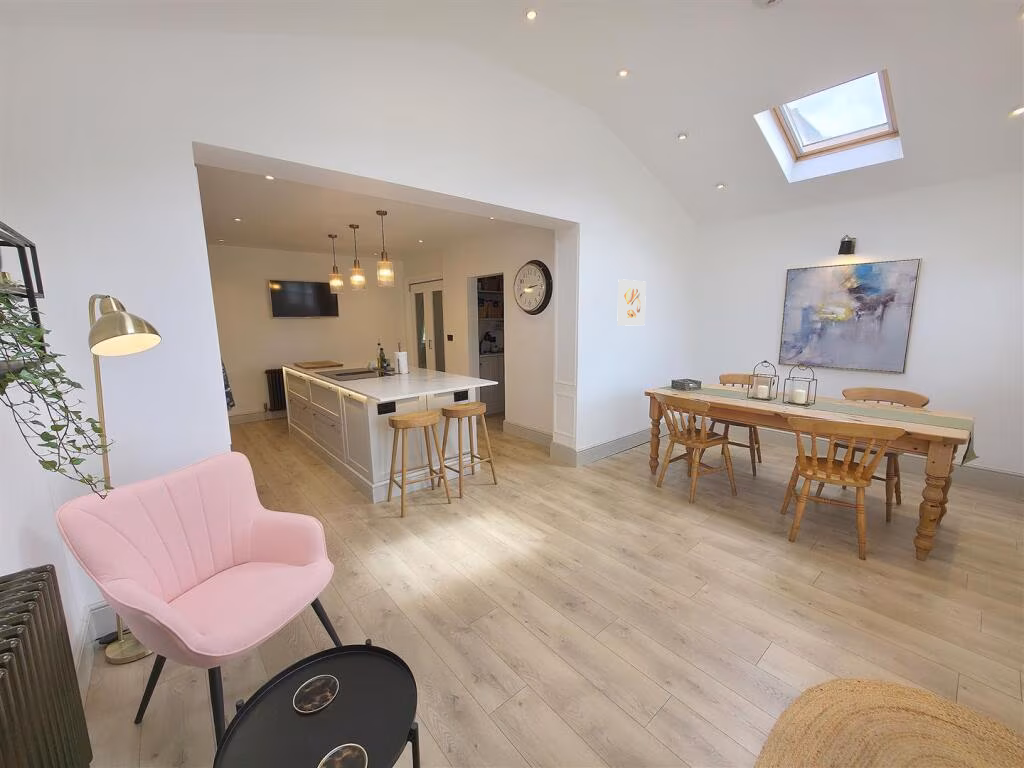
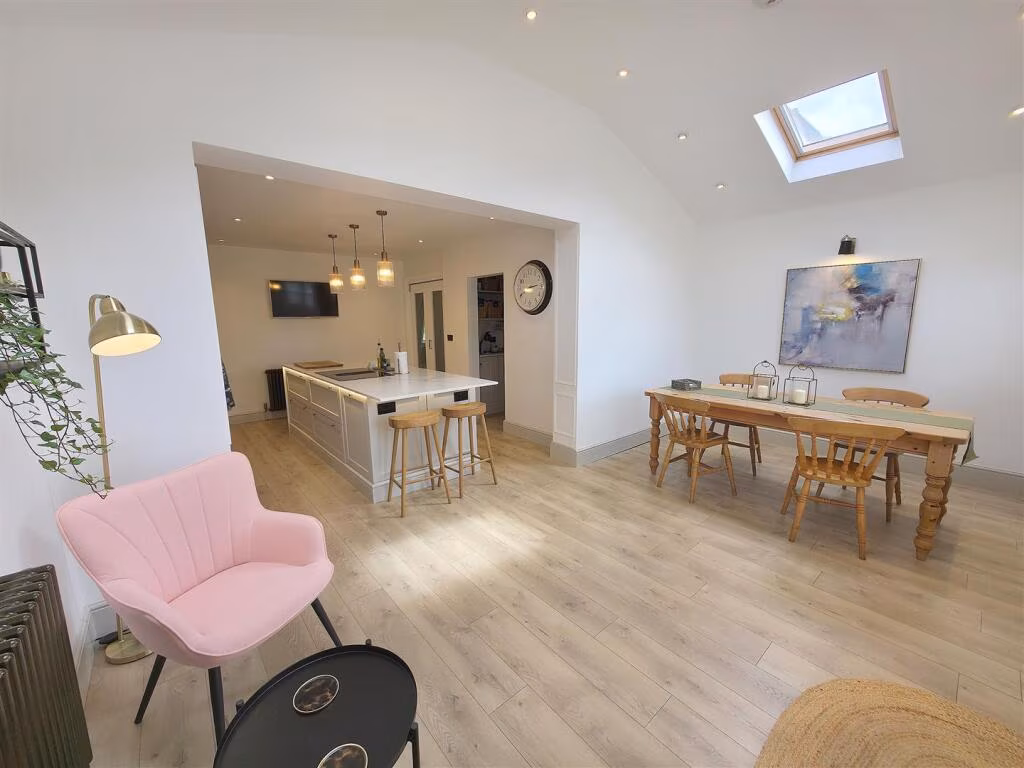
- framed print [616,278,647,327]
